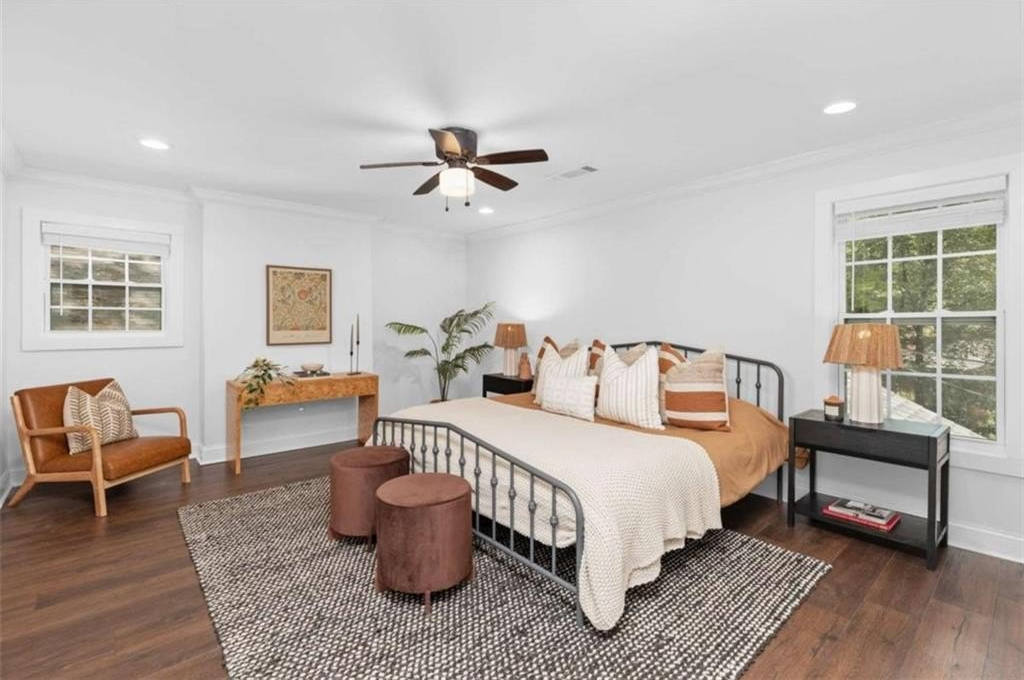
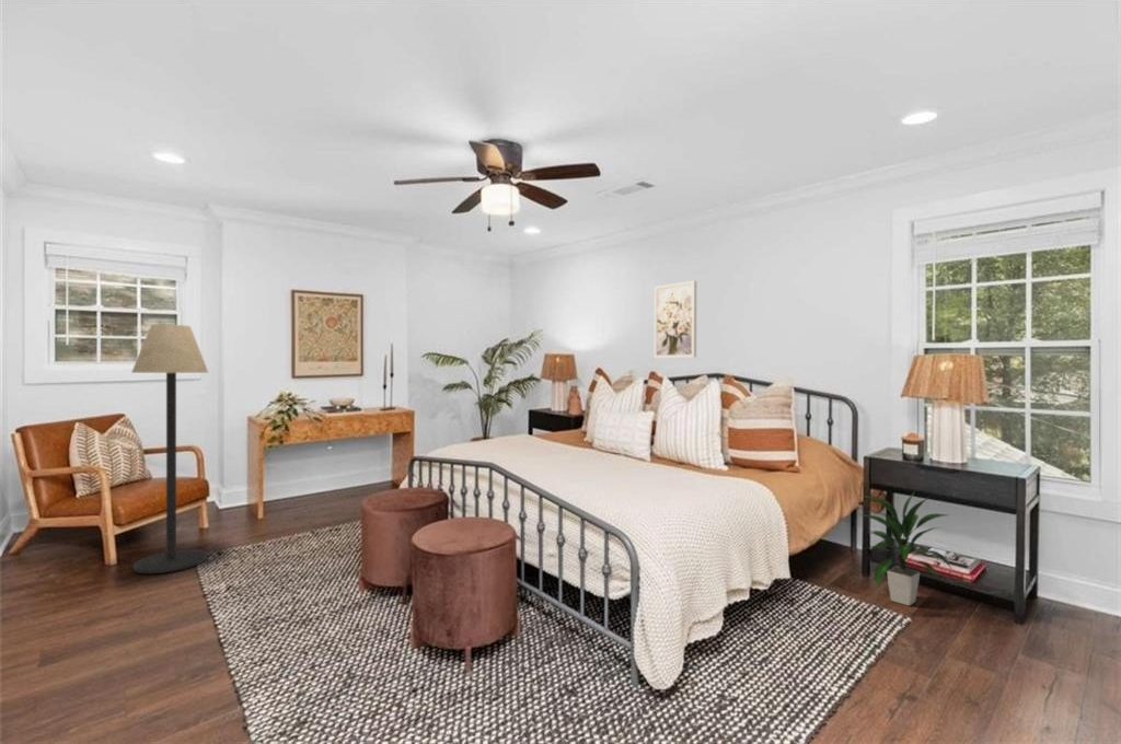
+ wall art [654,280,697,359]
+ indoor plant [857,491,955,607]
+ floor lamp [130,324,209,574]
